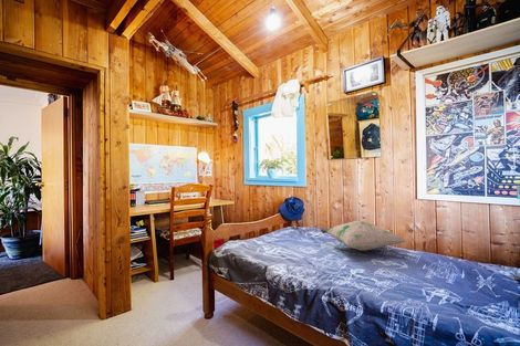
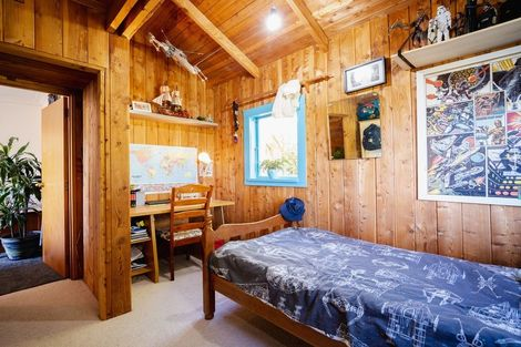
- decorative pillow [319,220,407,252]
